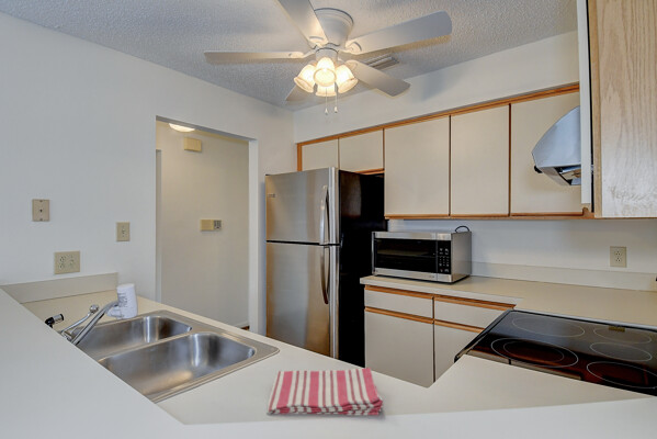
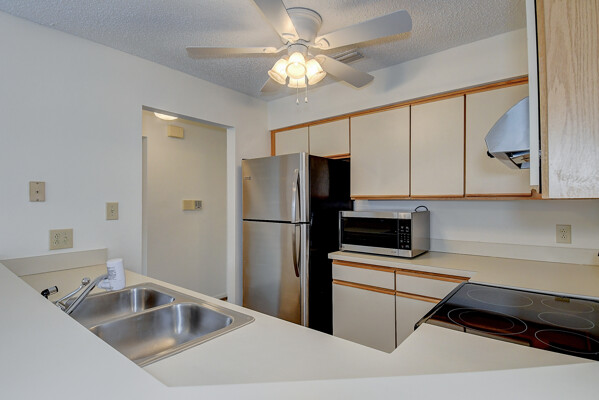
- dish towel [265,367,385,416]
